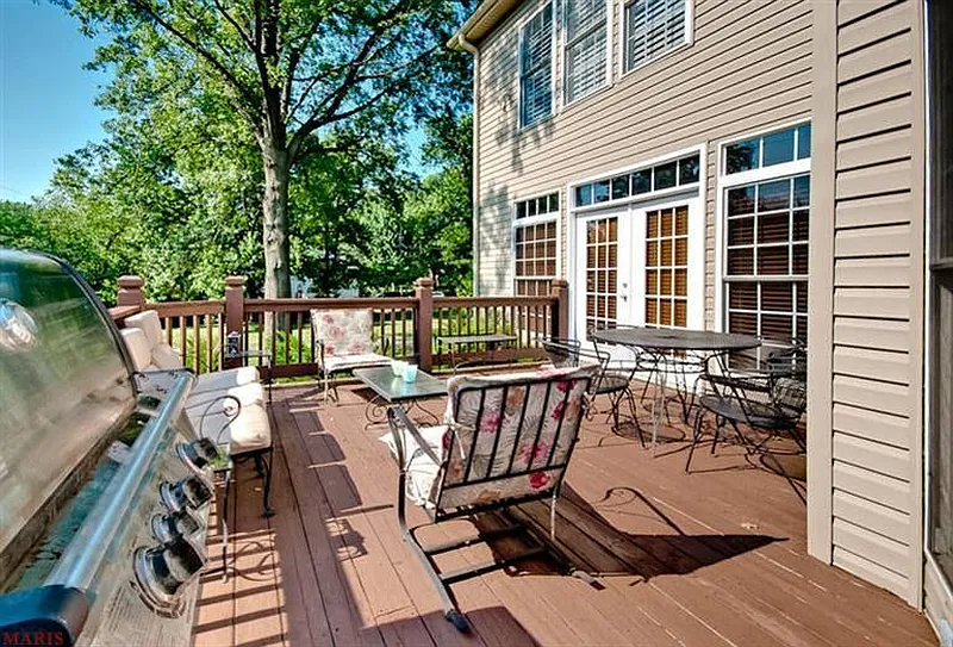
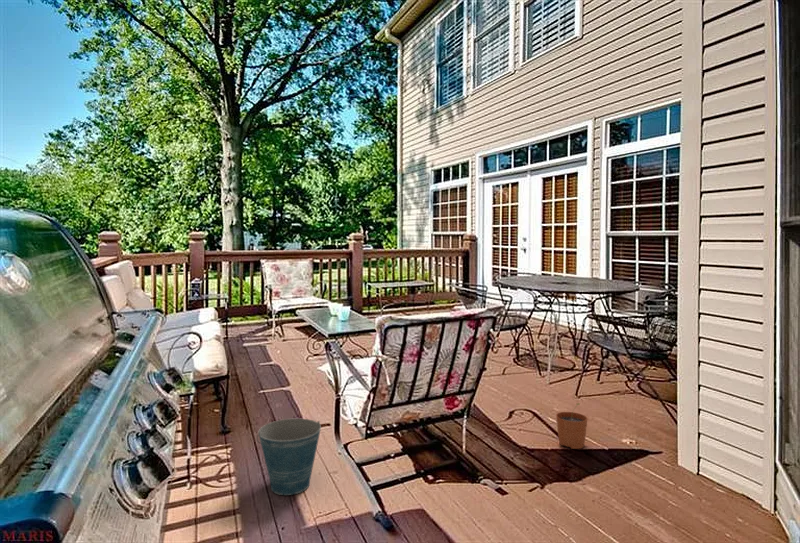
+ bucket [256,418,322,496]
+ plant pot [555,402,589,450]
